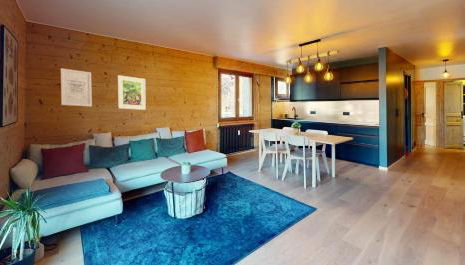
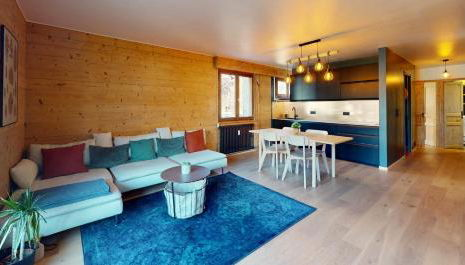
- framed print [117,74,147,111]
- wall art [60,67,93,107]
